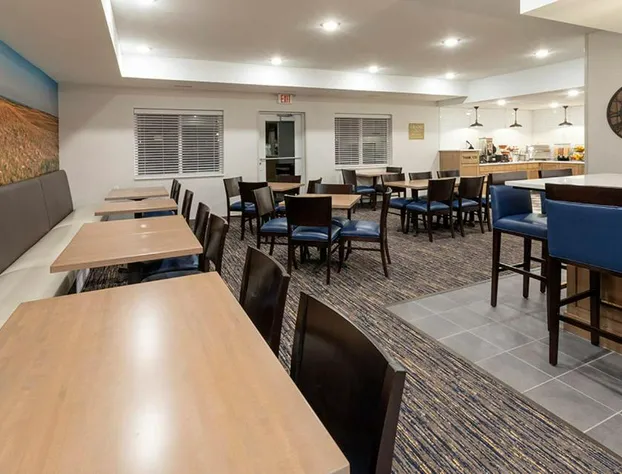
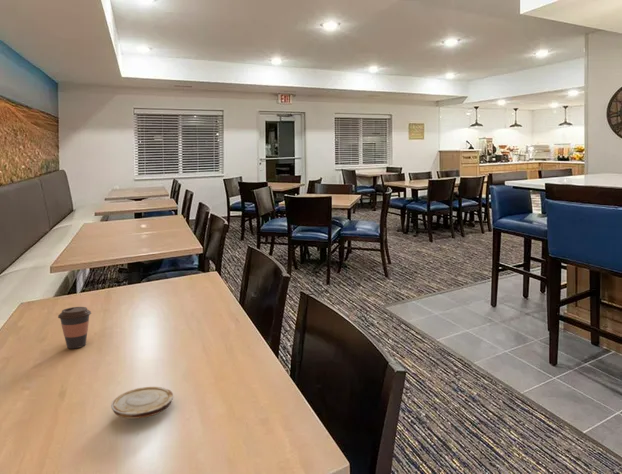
+ coffee cup [57,306,92,349]
+ wood slice [110,386,174,420]
